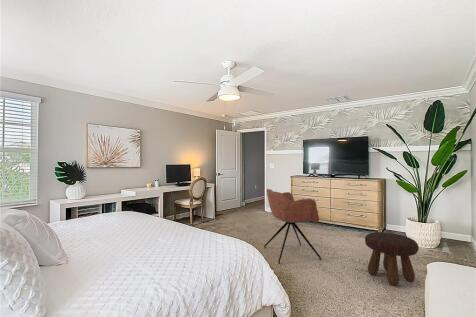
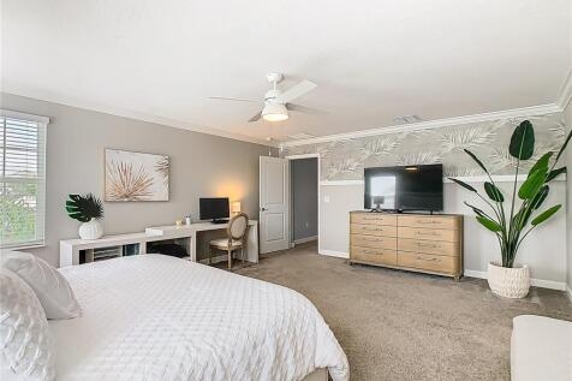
- footstool [364,231,420,286]
- armchair [263,188,322,265]
